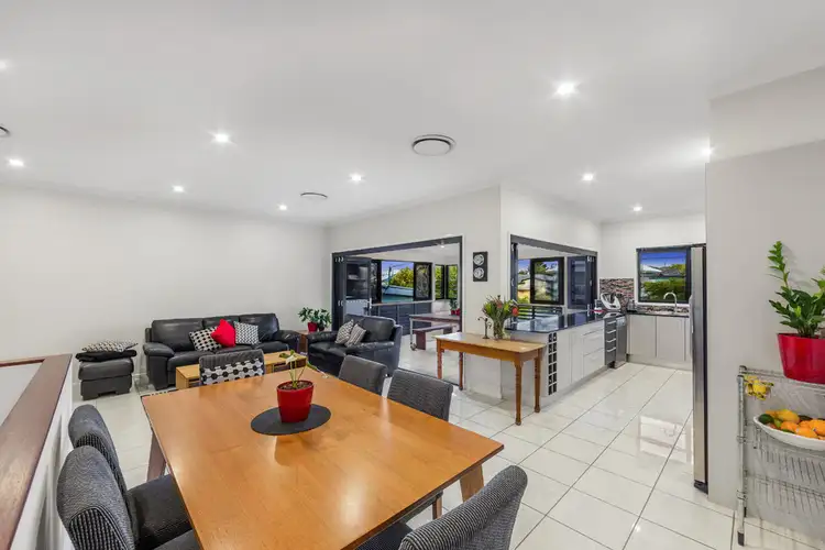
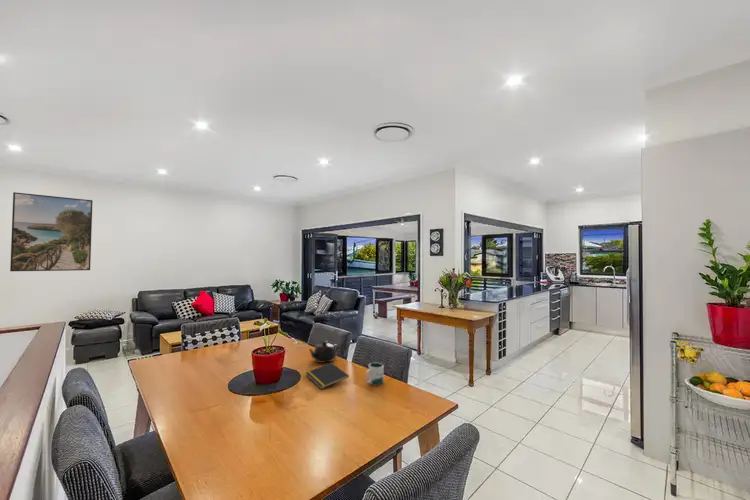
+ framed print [9,191,94,272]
+ mug [364,362,385,386]
+ notepad [305,362,350,390]
+ teapot [307,340,340,364]
